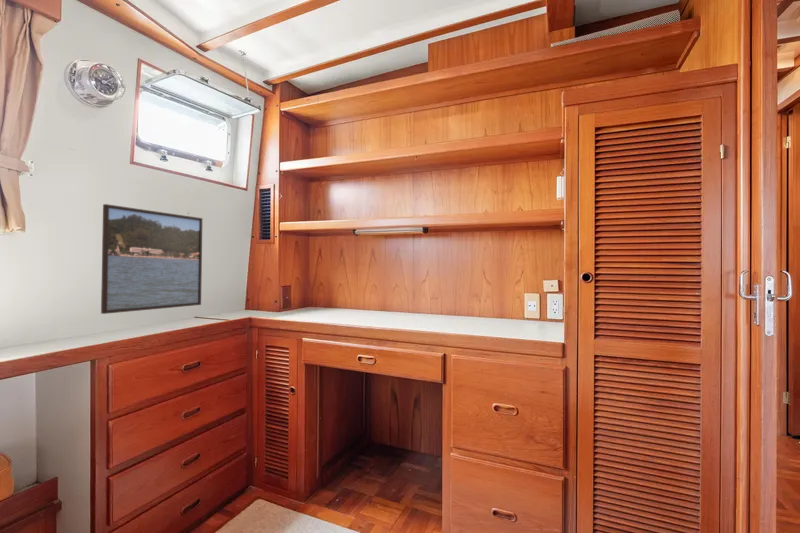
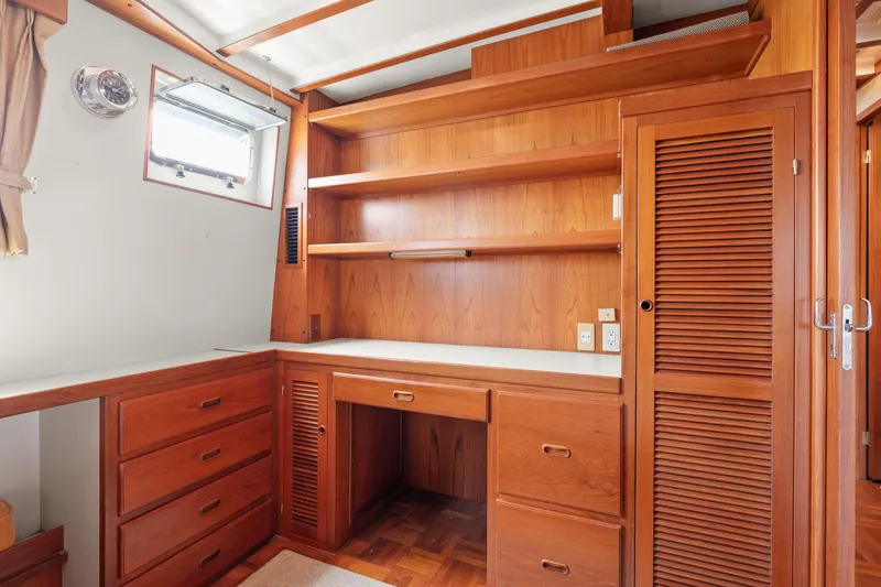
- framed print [100,203,203,315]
